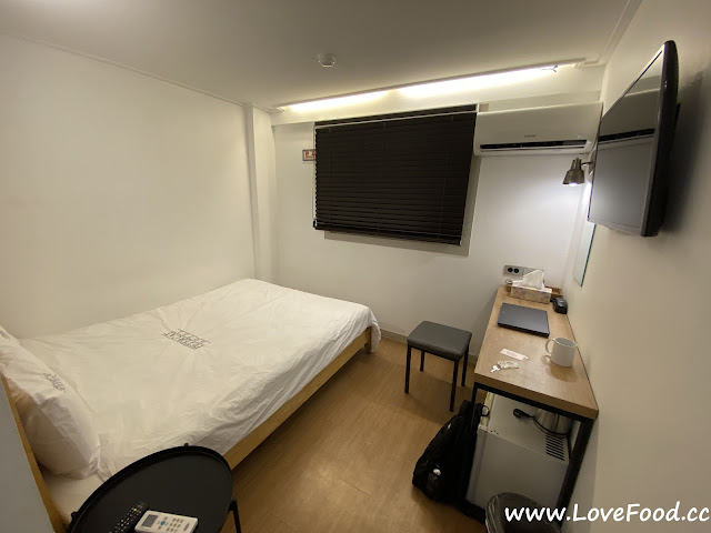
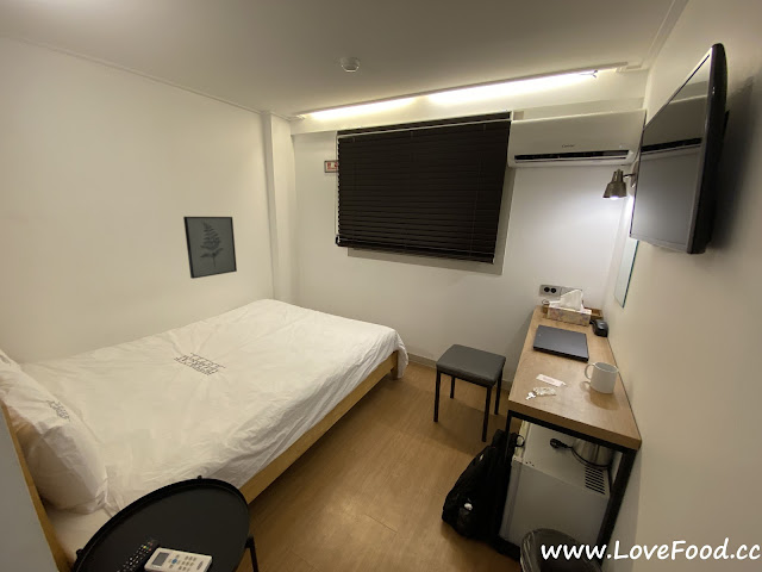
+ wall art [182,216,238,280]
